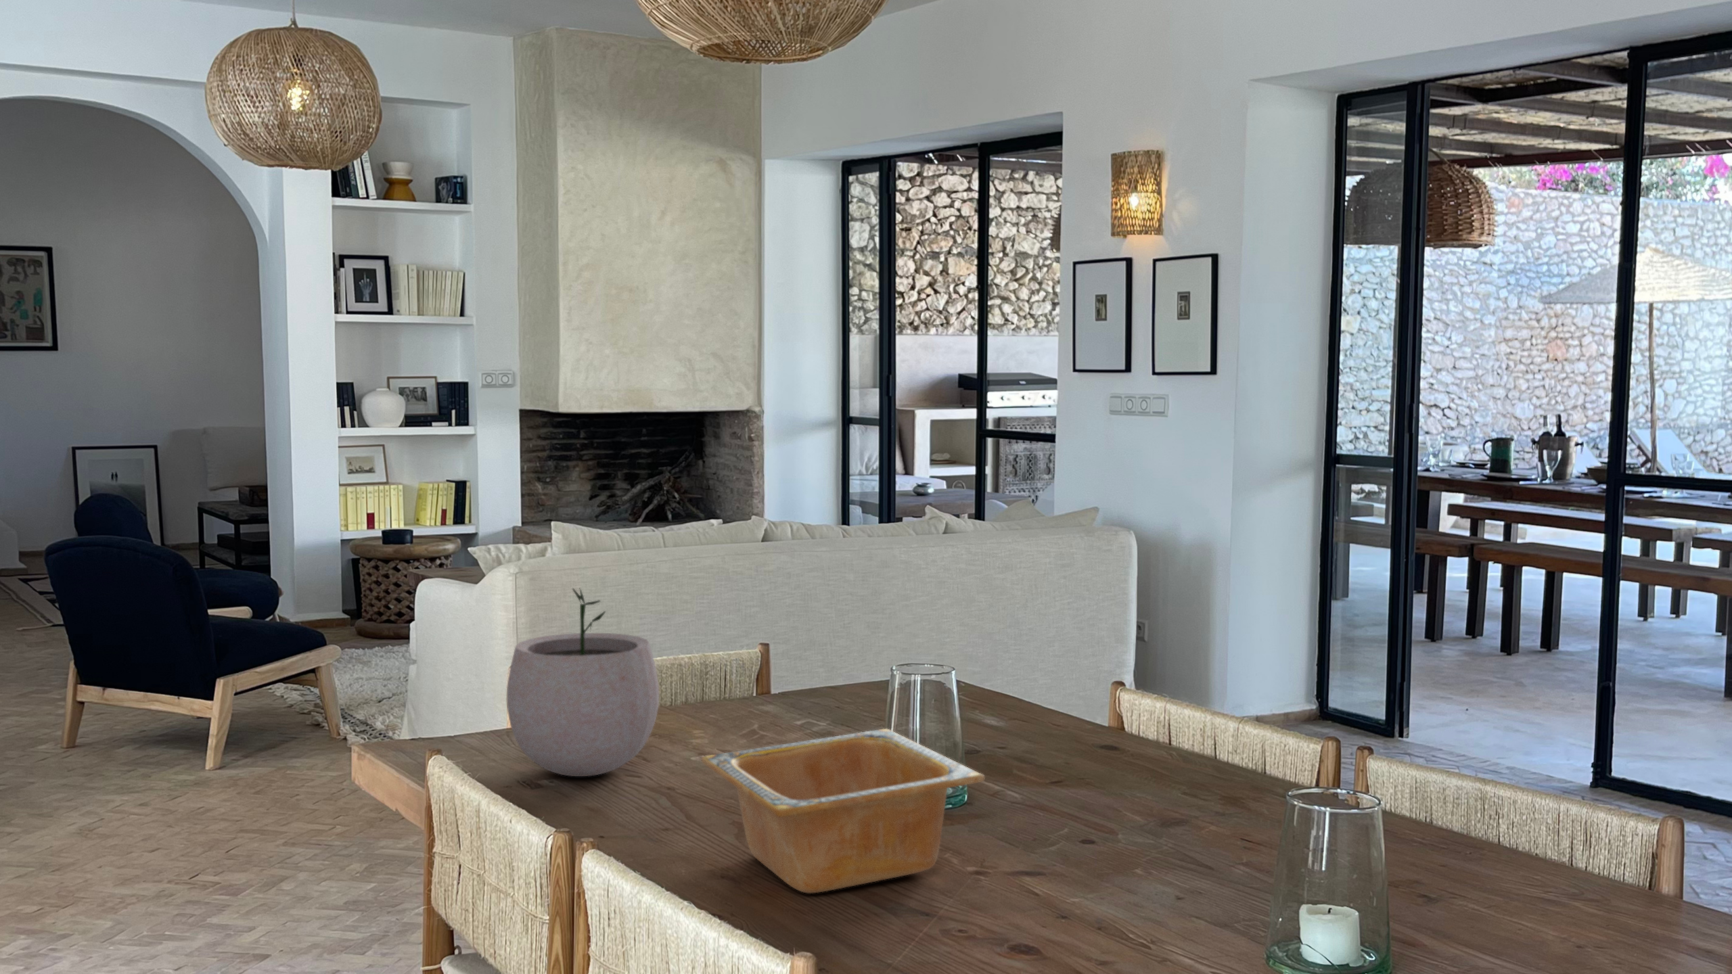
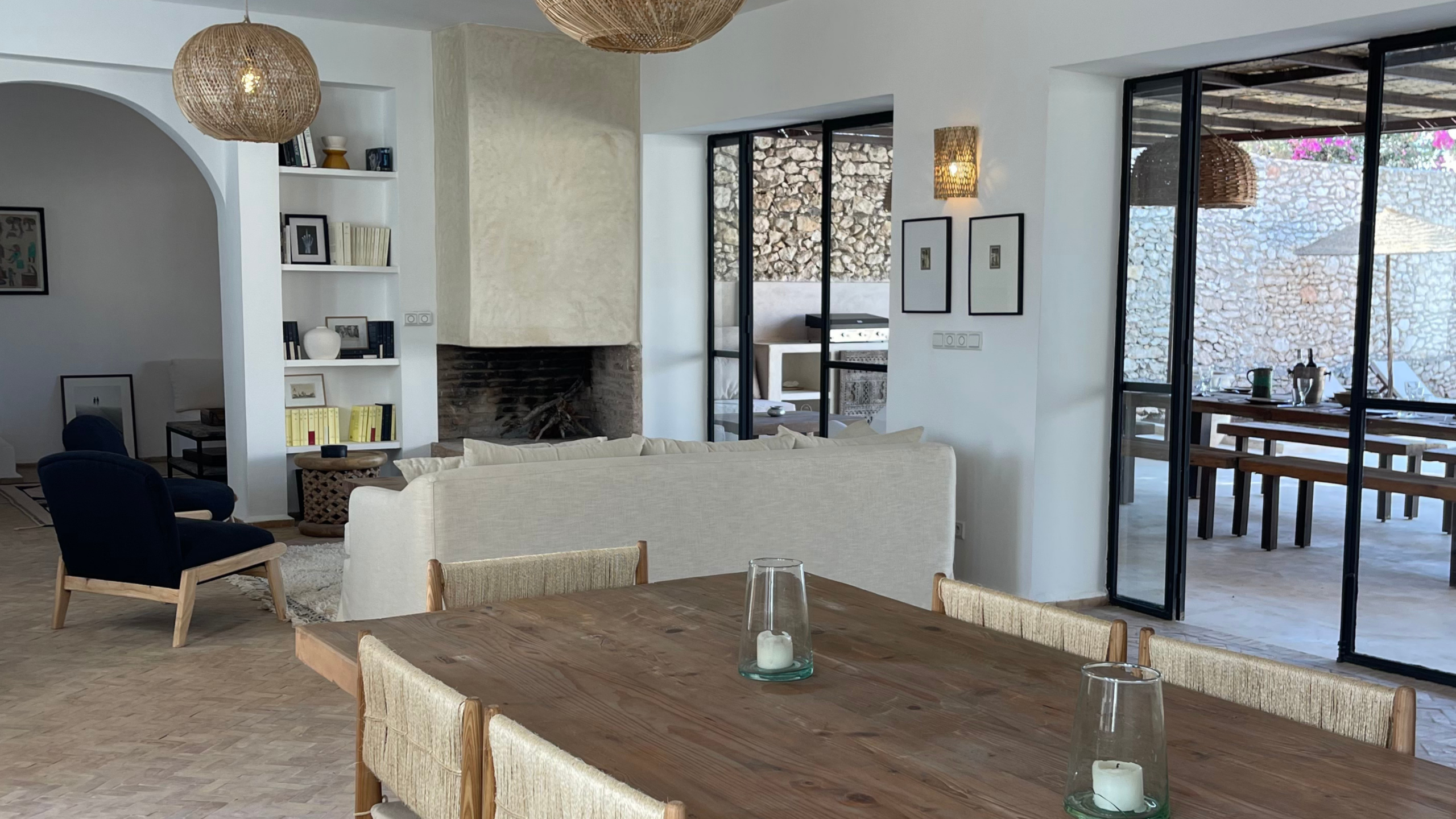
- plant pot [506,587,660,777]
- serving bowl [701,728,985,894]
